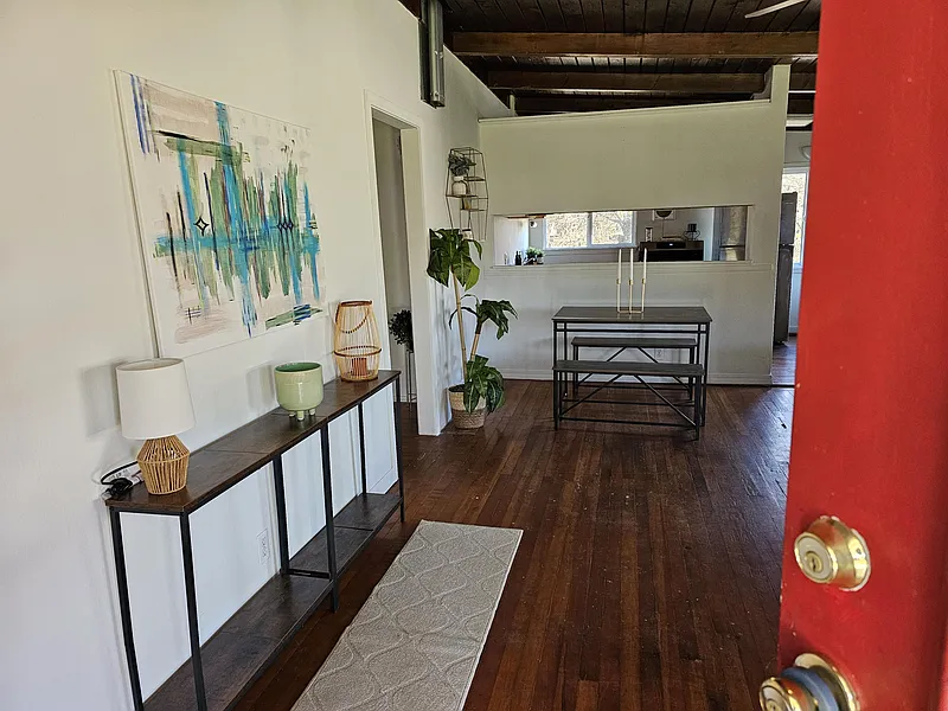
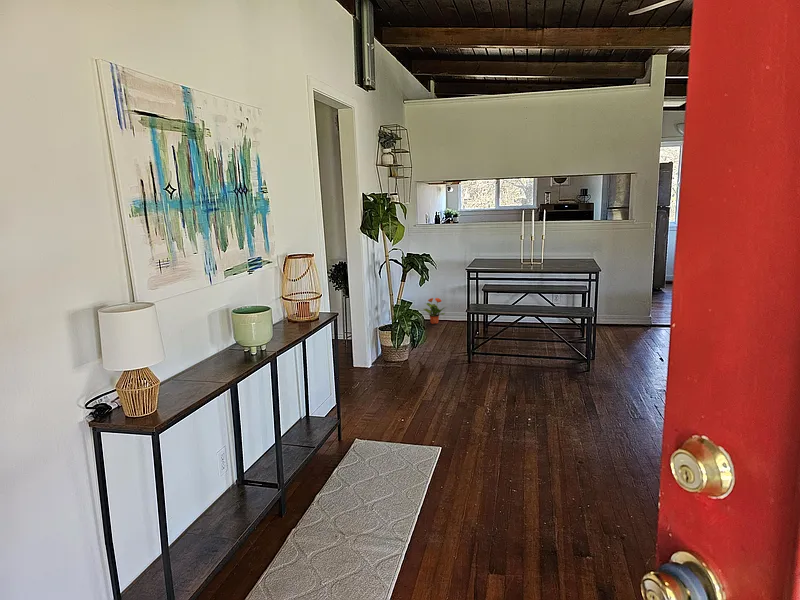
+ potted plant [423,297,447,325]
